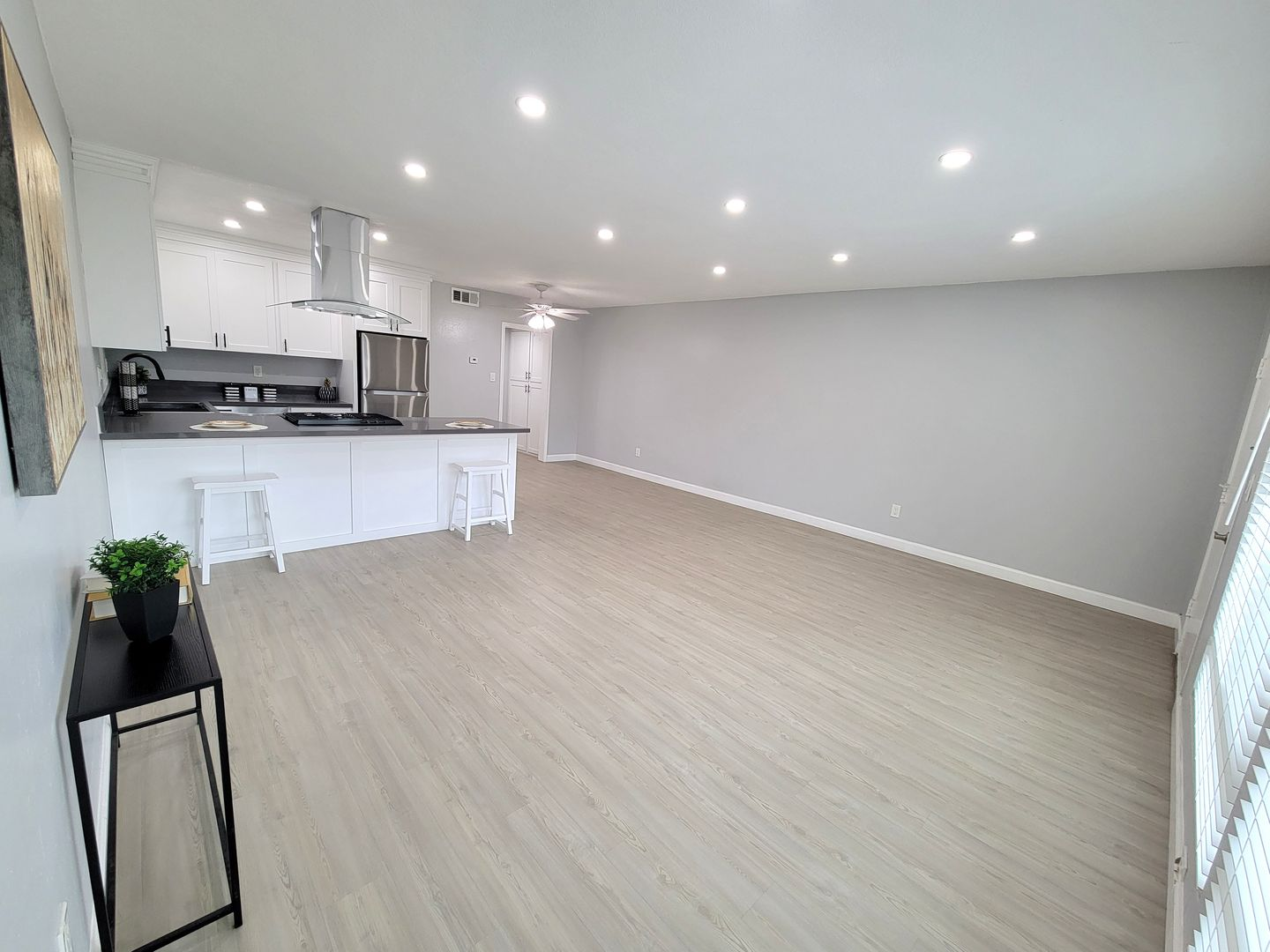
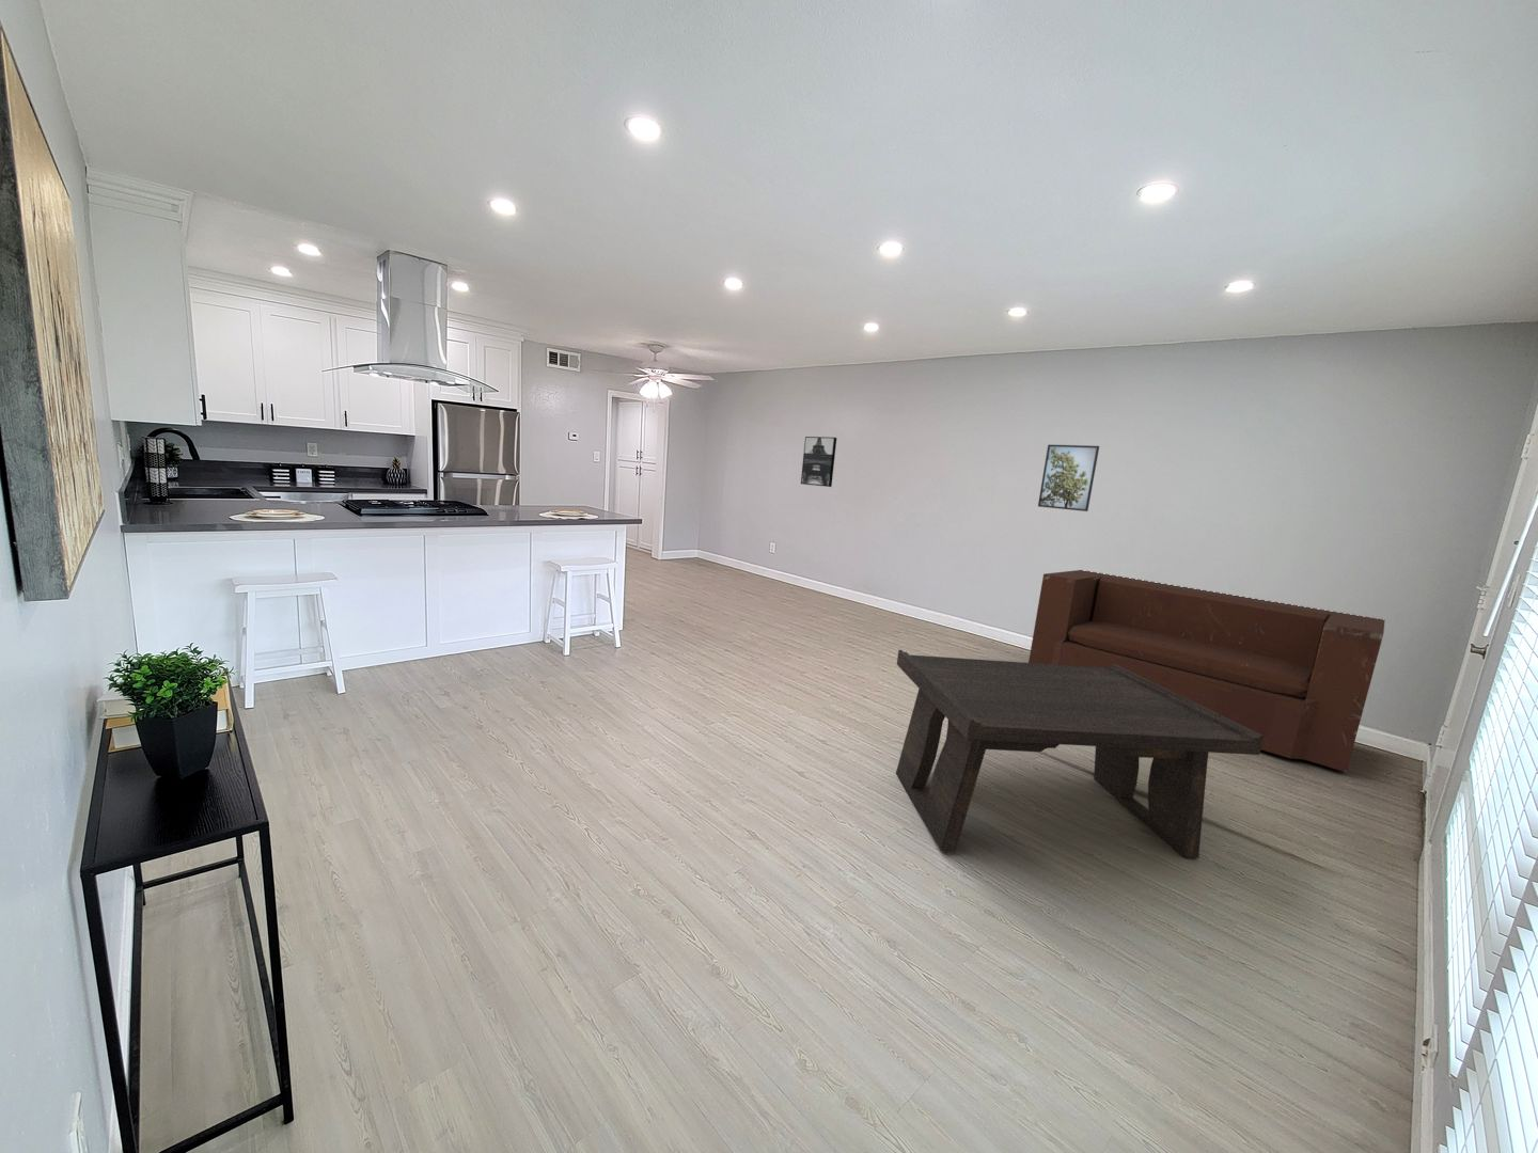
+ sofa [1027,569,1387,773]
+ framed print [1037,444,1100,512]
+ wall art [800,436,837,488]
+ coffee table [895,649,1263,860]
